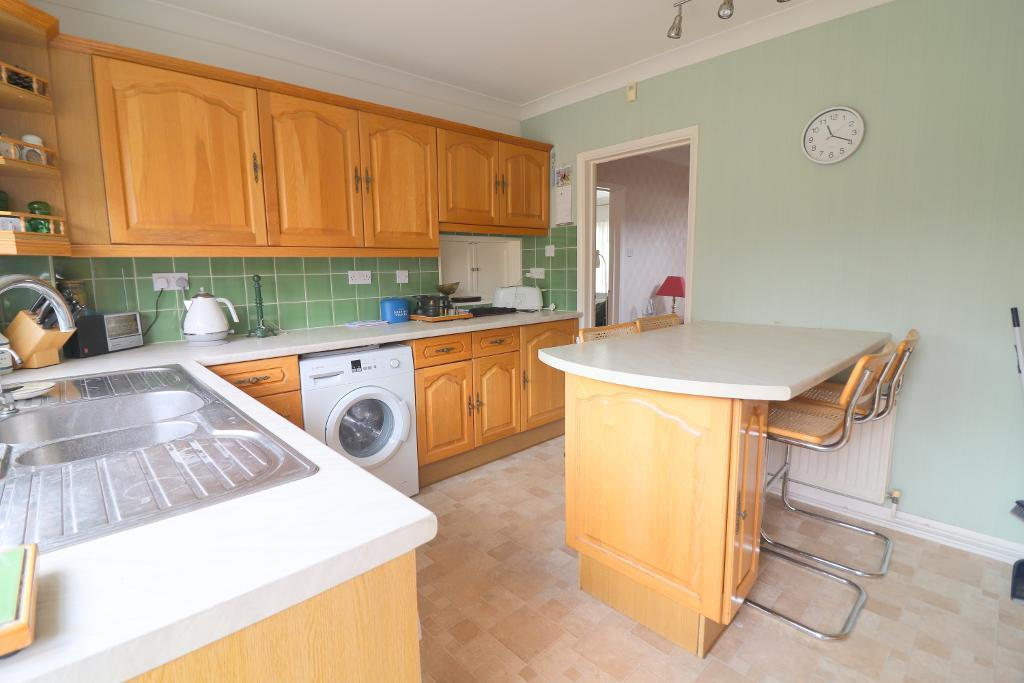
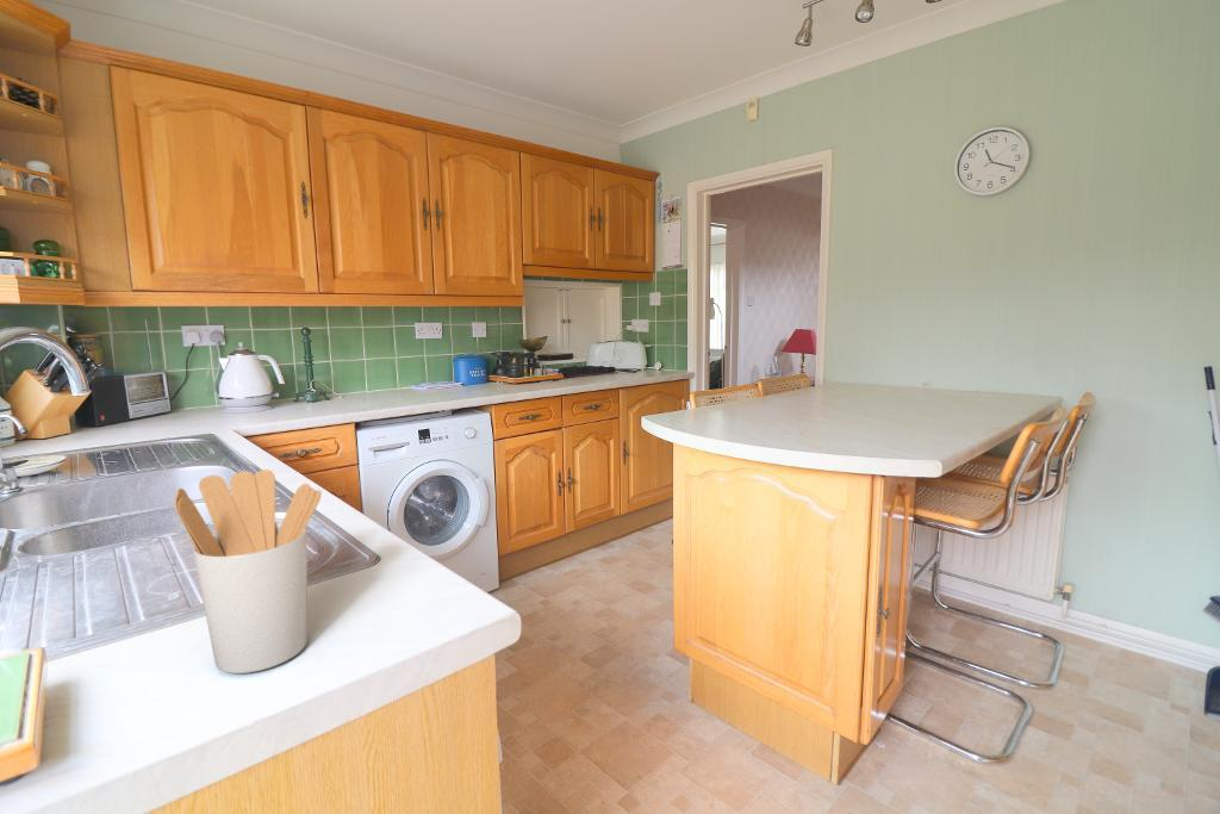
+ utensil holder [173,468,323,675]
